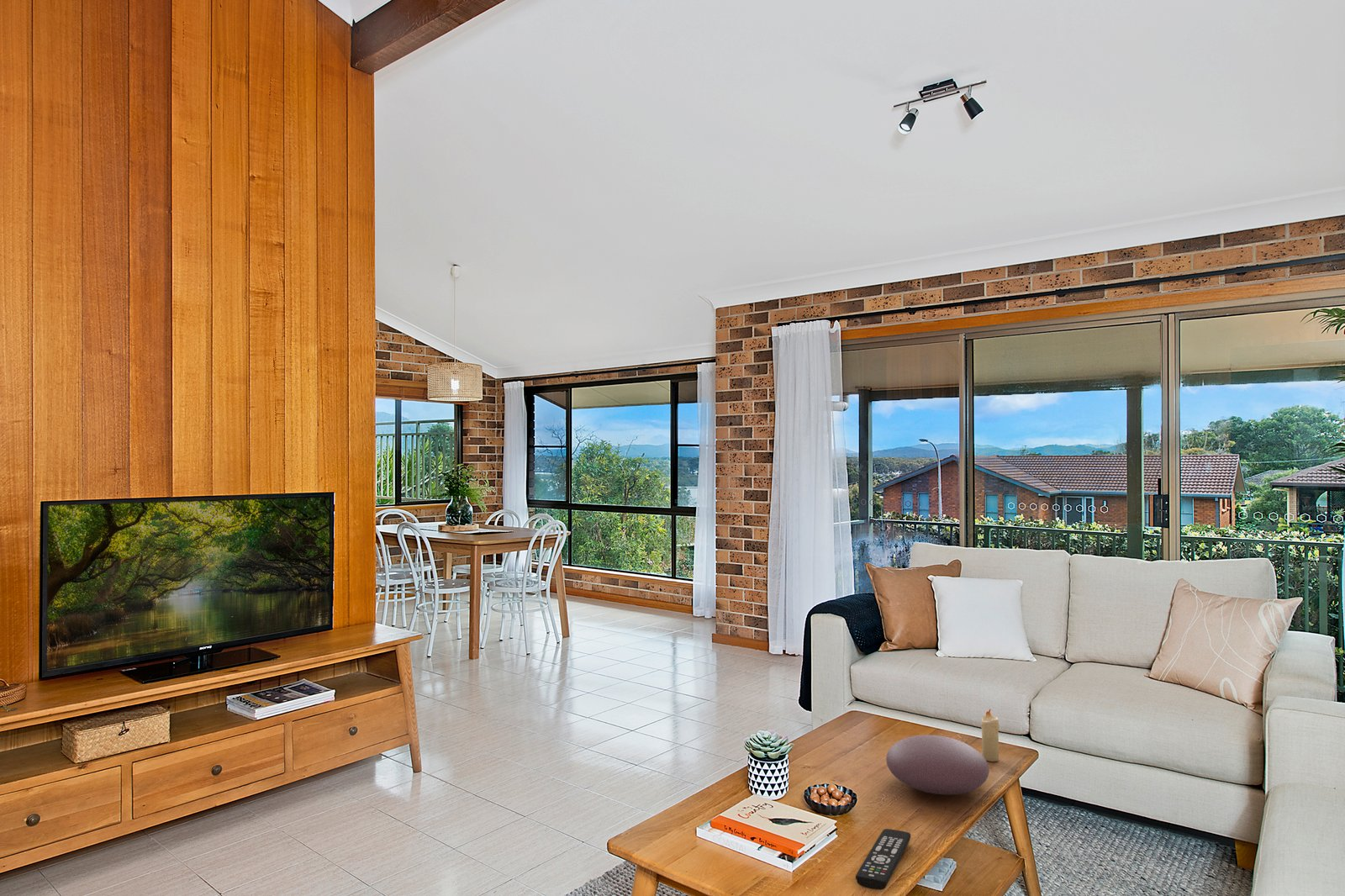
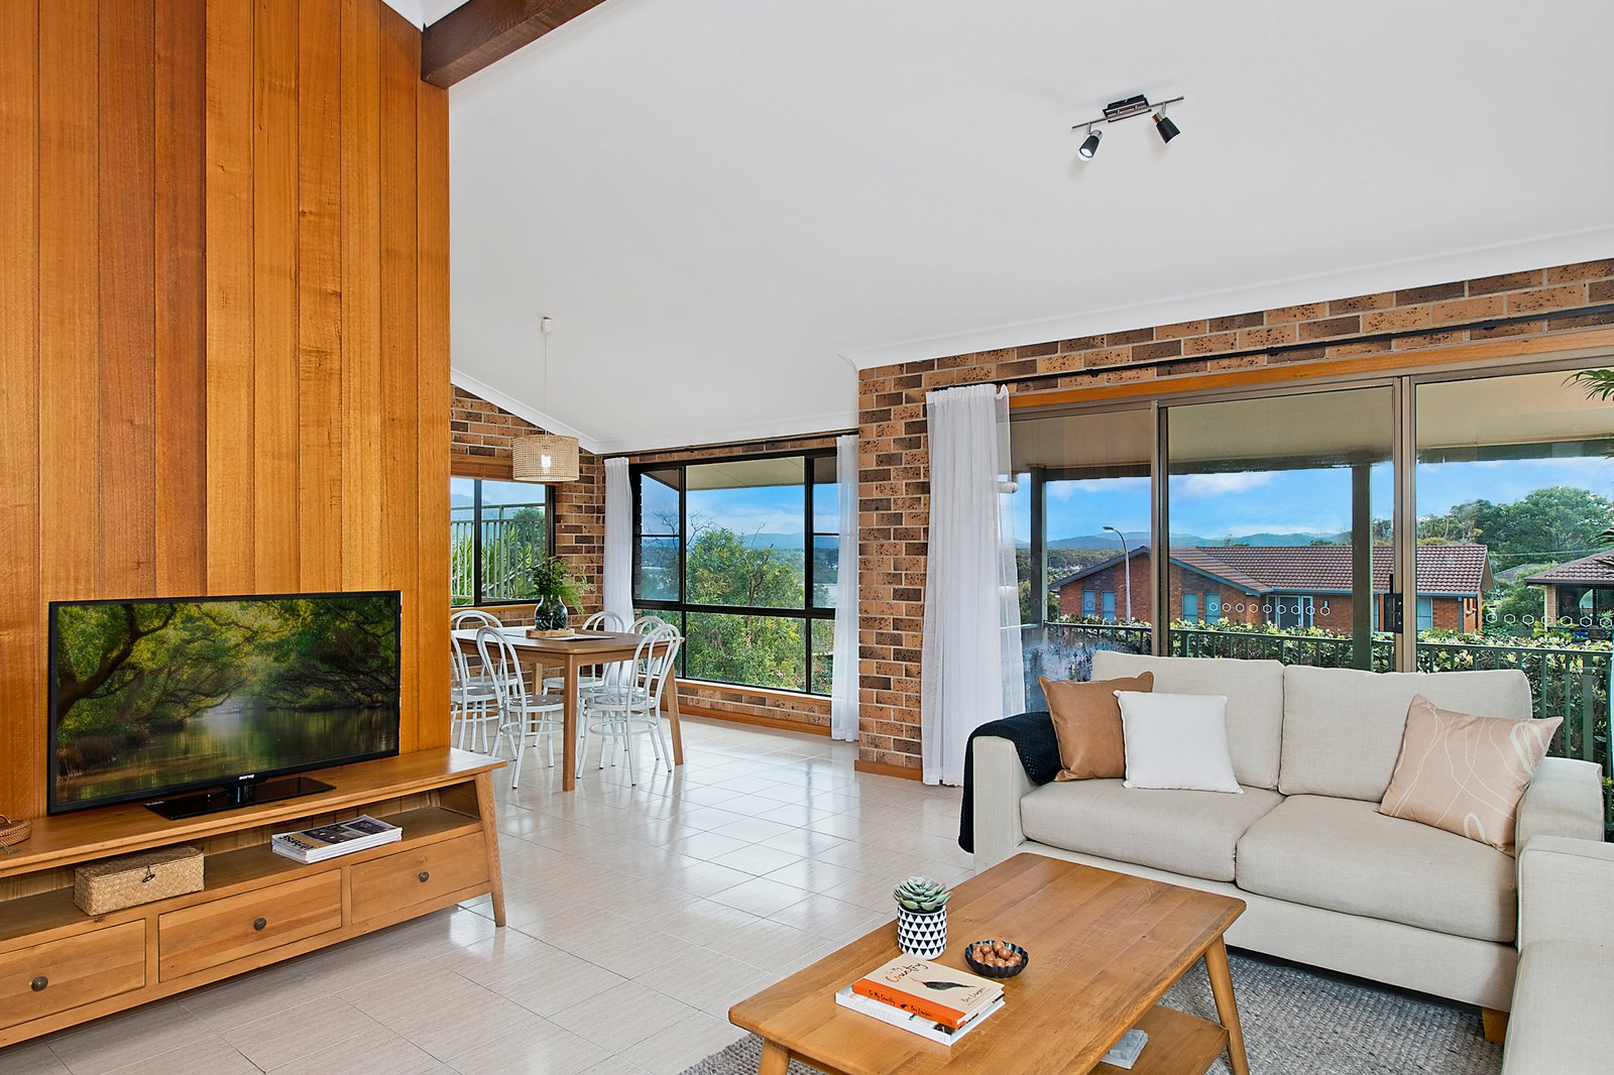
- decorative bowl [885,734,990,796]
- candle [980,709,1000,762]
- remote control [855,828,911,891]
